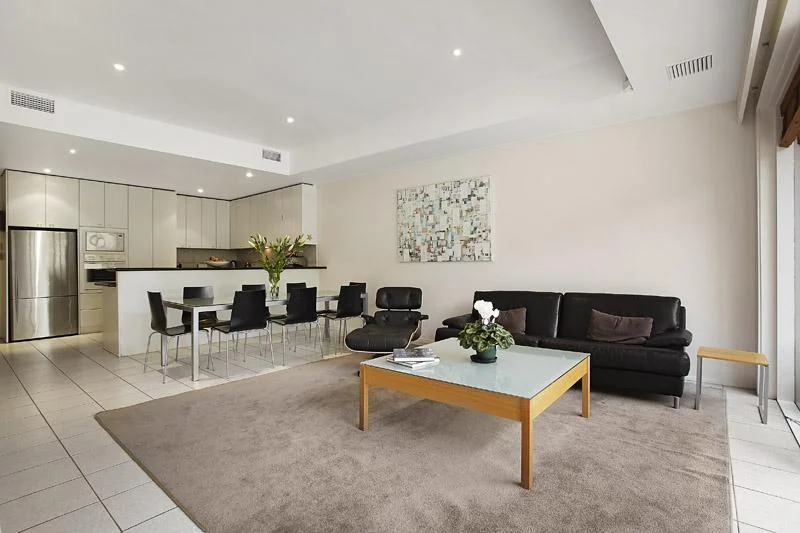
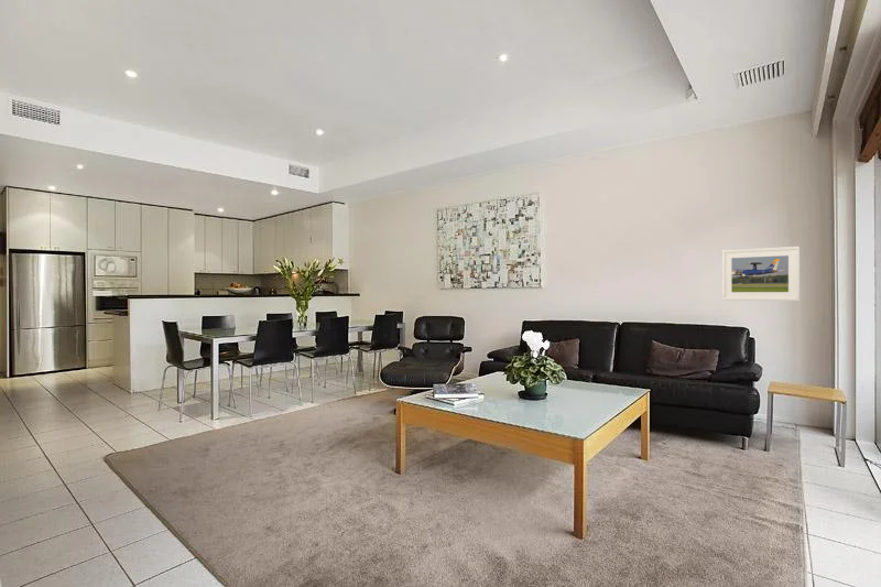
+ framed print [721,246,801,302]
